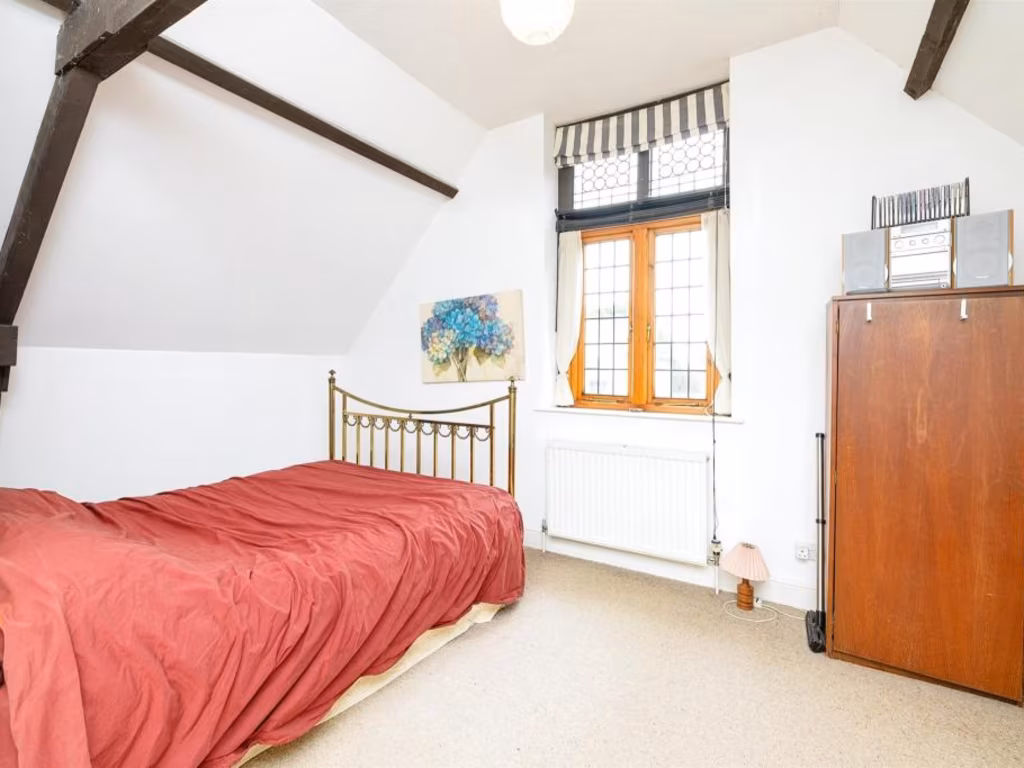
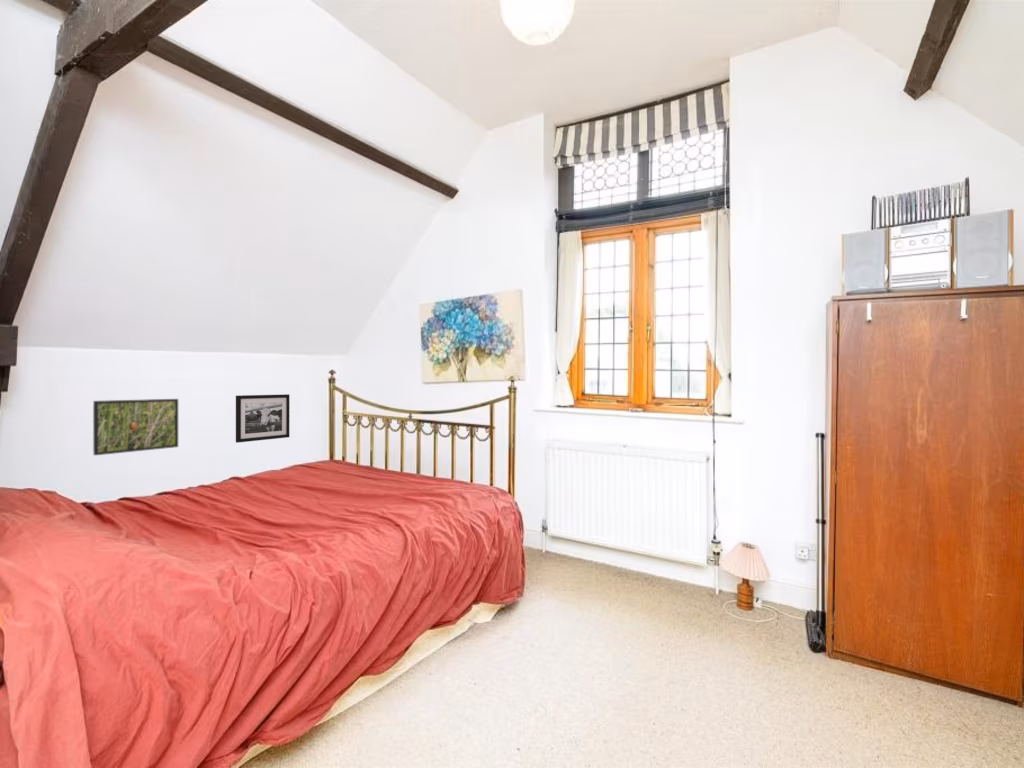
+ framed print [92,398,179,456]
+ picture frame [235,393,290,444]
